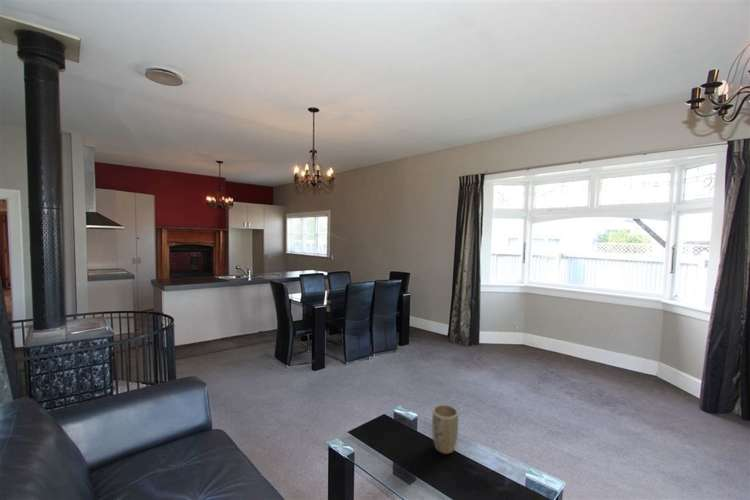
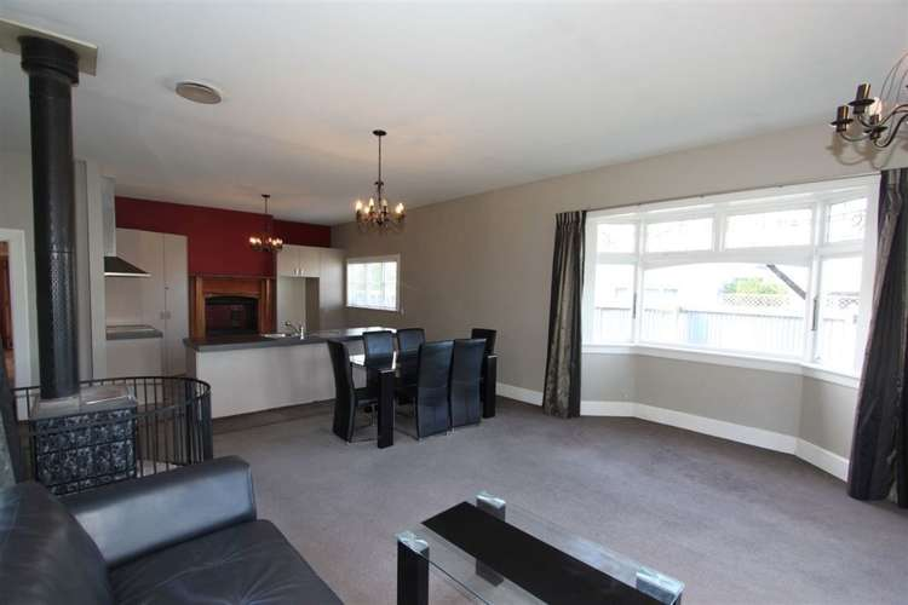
- plant pot [431,404,459,455]
